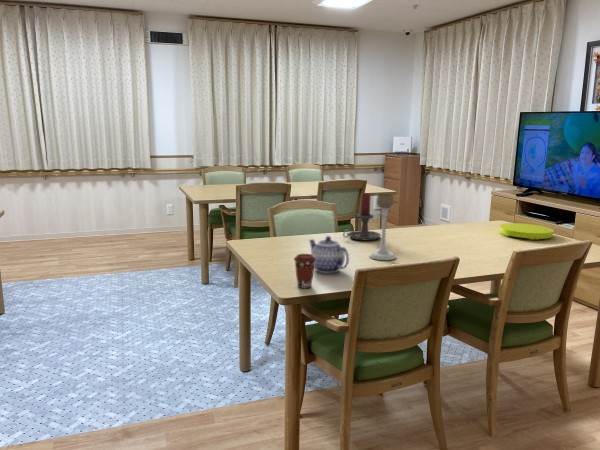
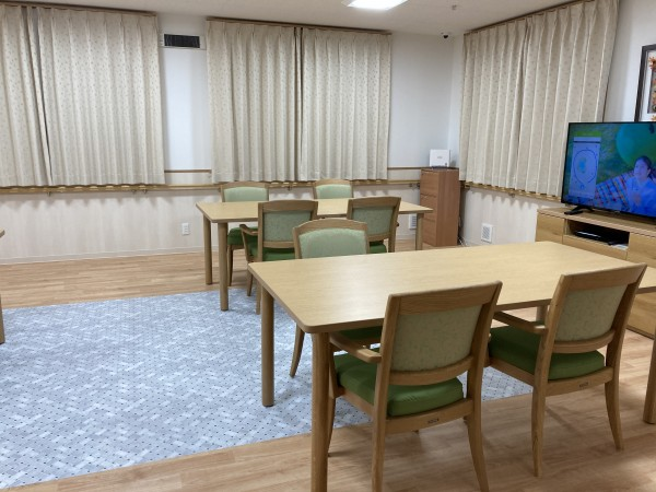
- candle holder [342,192,382,241]
- teapot [308,235,350,275]
- candle holder [368,192,397,261]
- coffee cup [293,253,316,289]
- plate [499,222,555,241]
